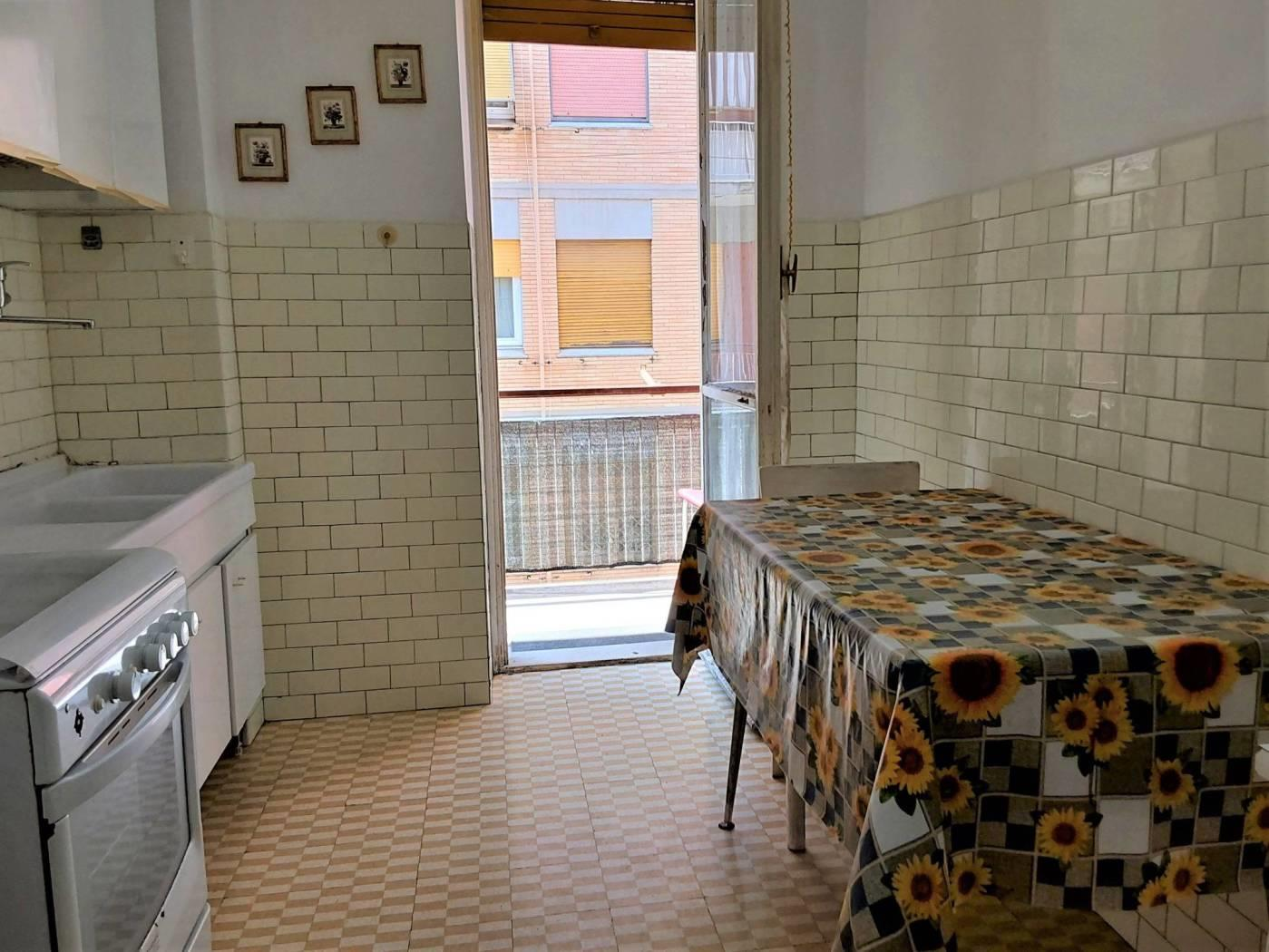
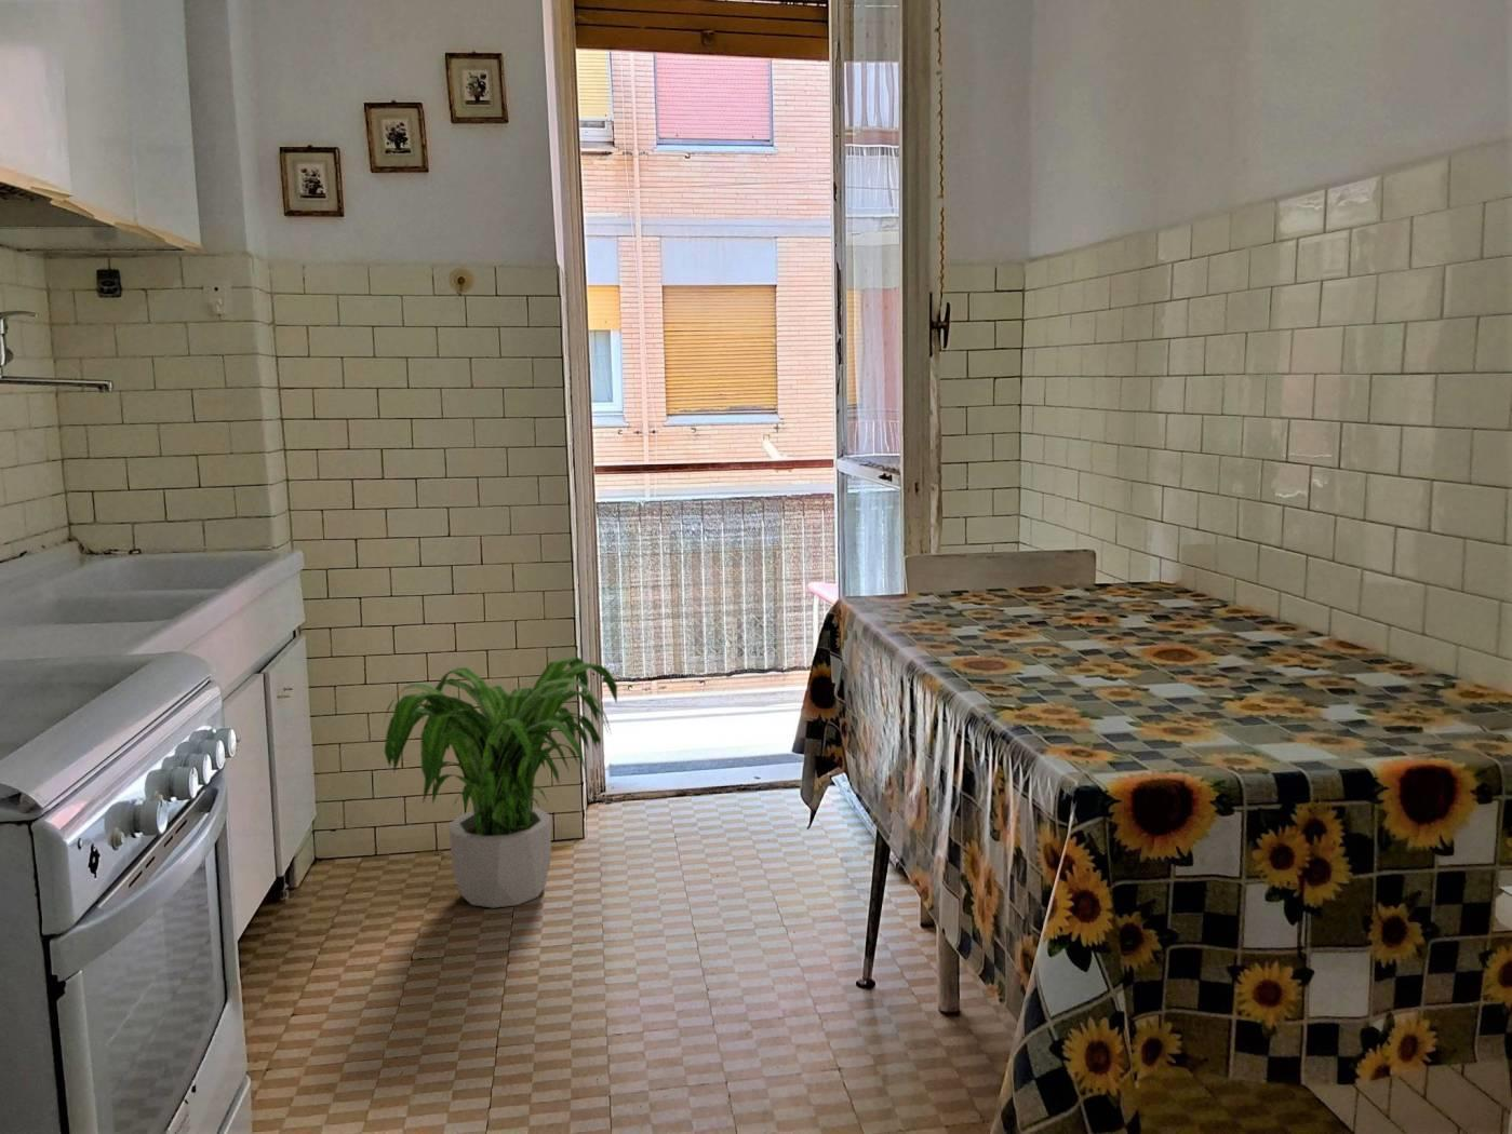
+ potted plant [381,656,618,909]
